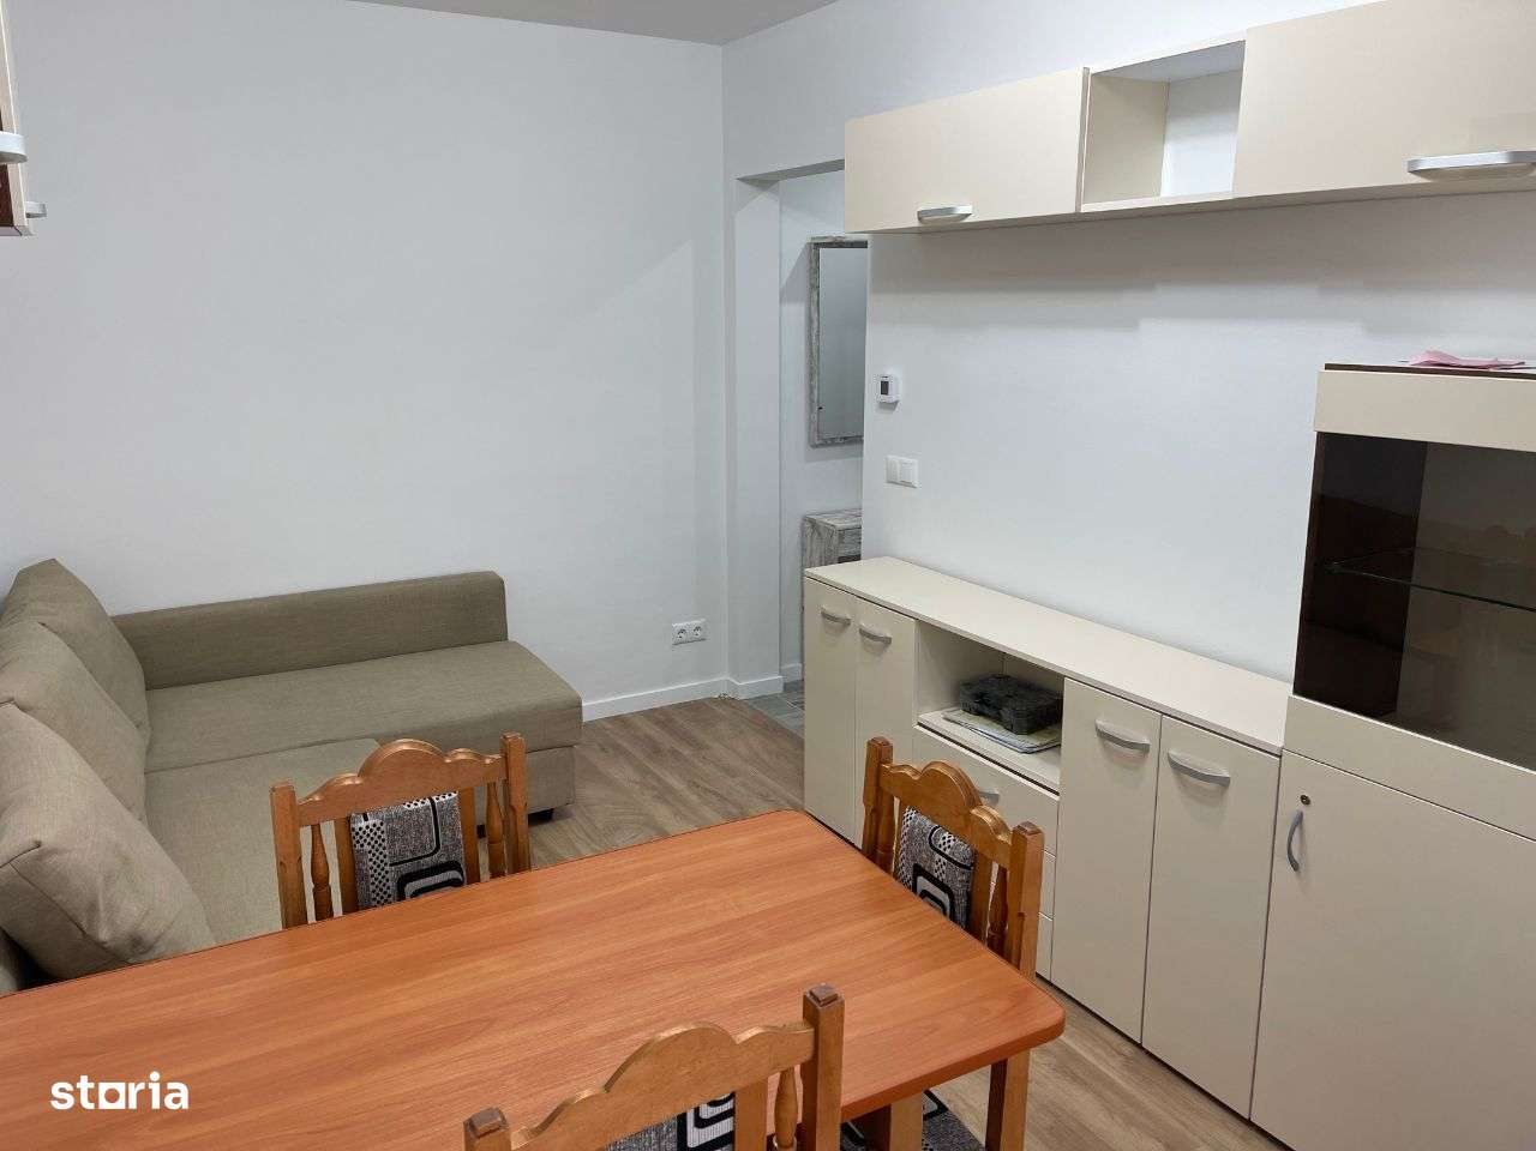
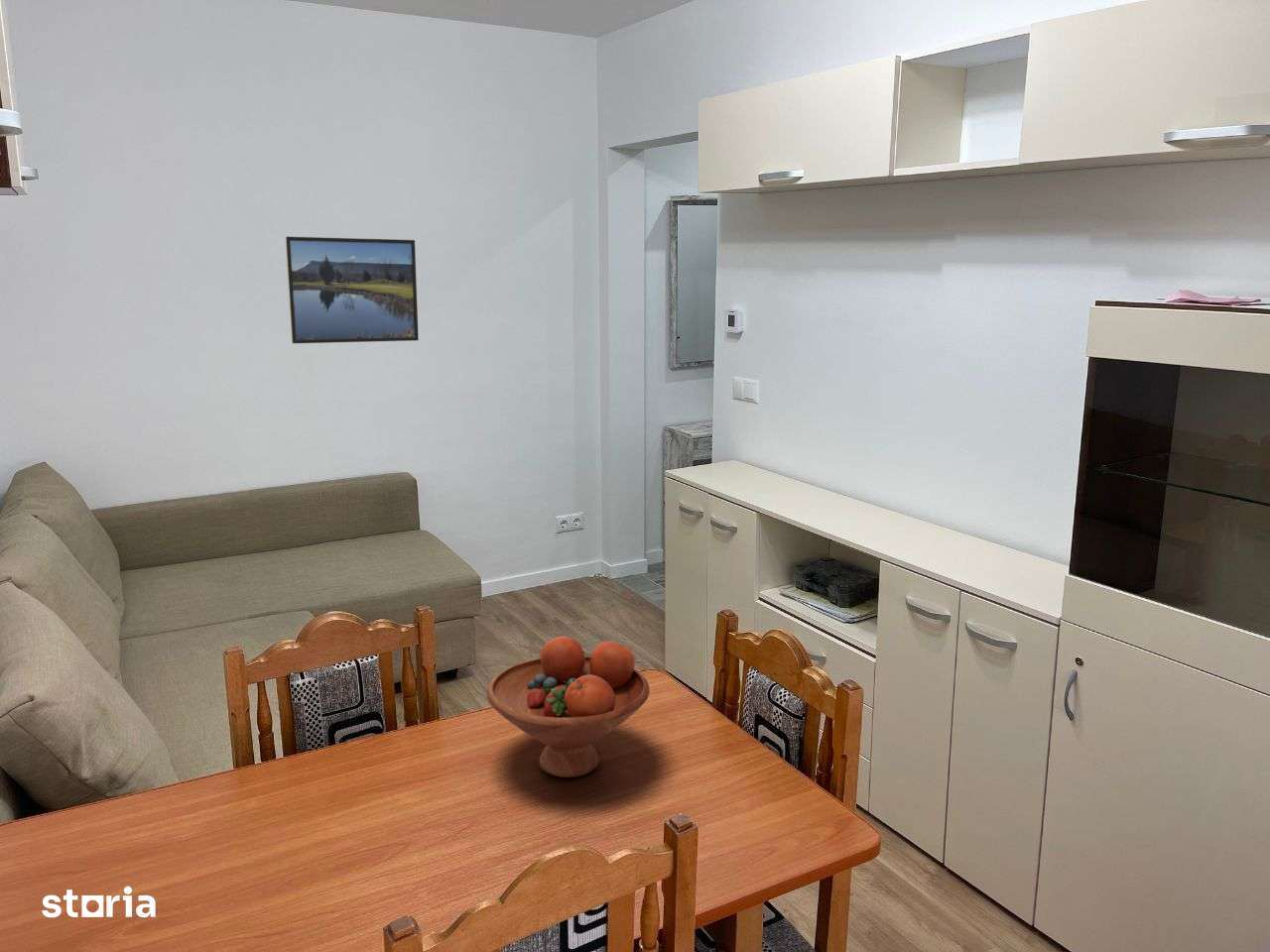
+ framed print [285,235,420,344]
+ fruit bowl [486,636,650,778]
